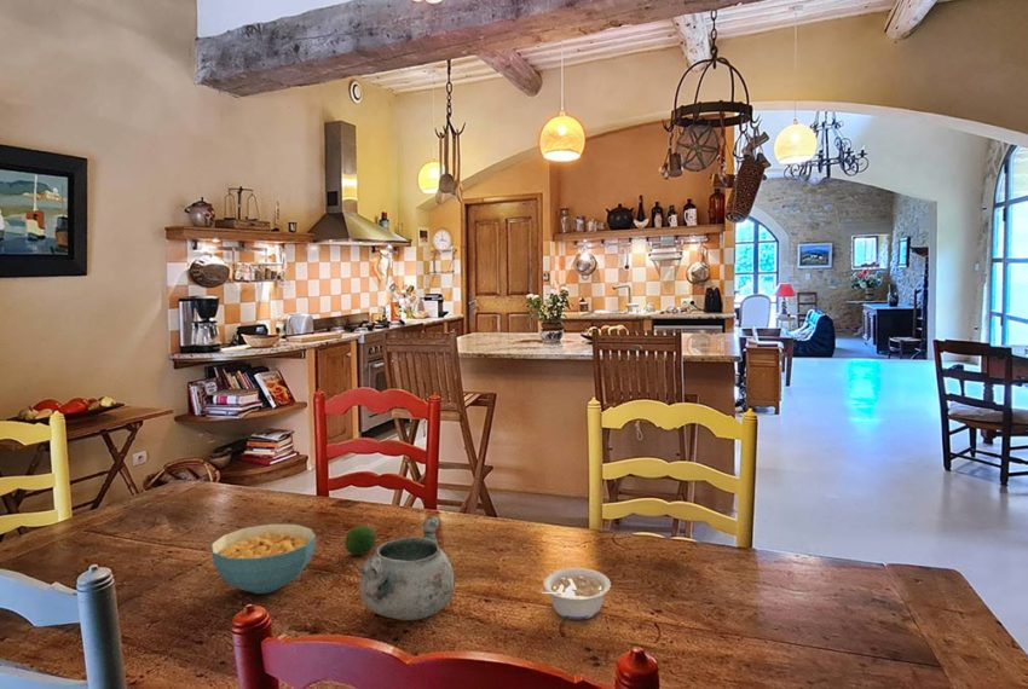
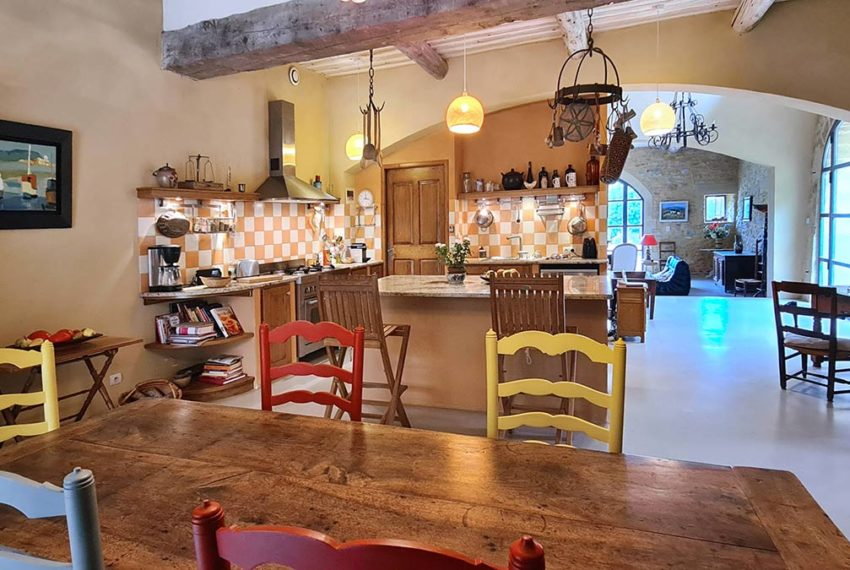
- cereal bowl [210,523,317,595]
- legume [537,567,612,621]
- fruit [343,525,377,556]
- decorative bowl [357,515,456,621]
